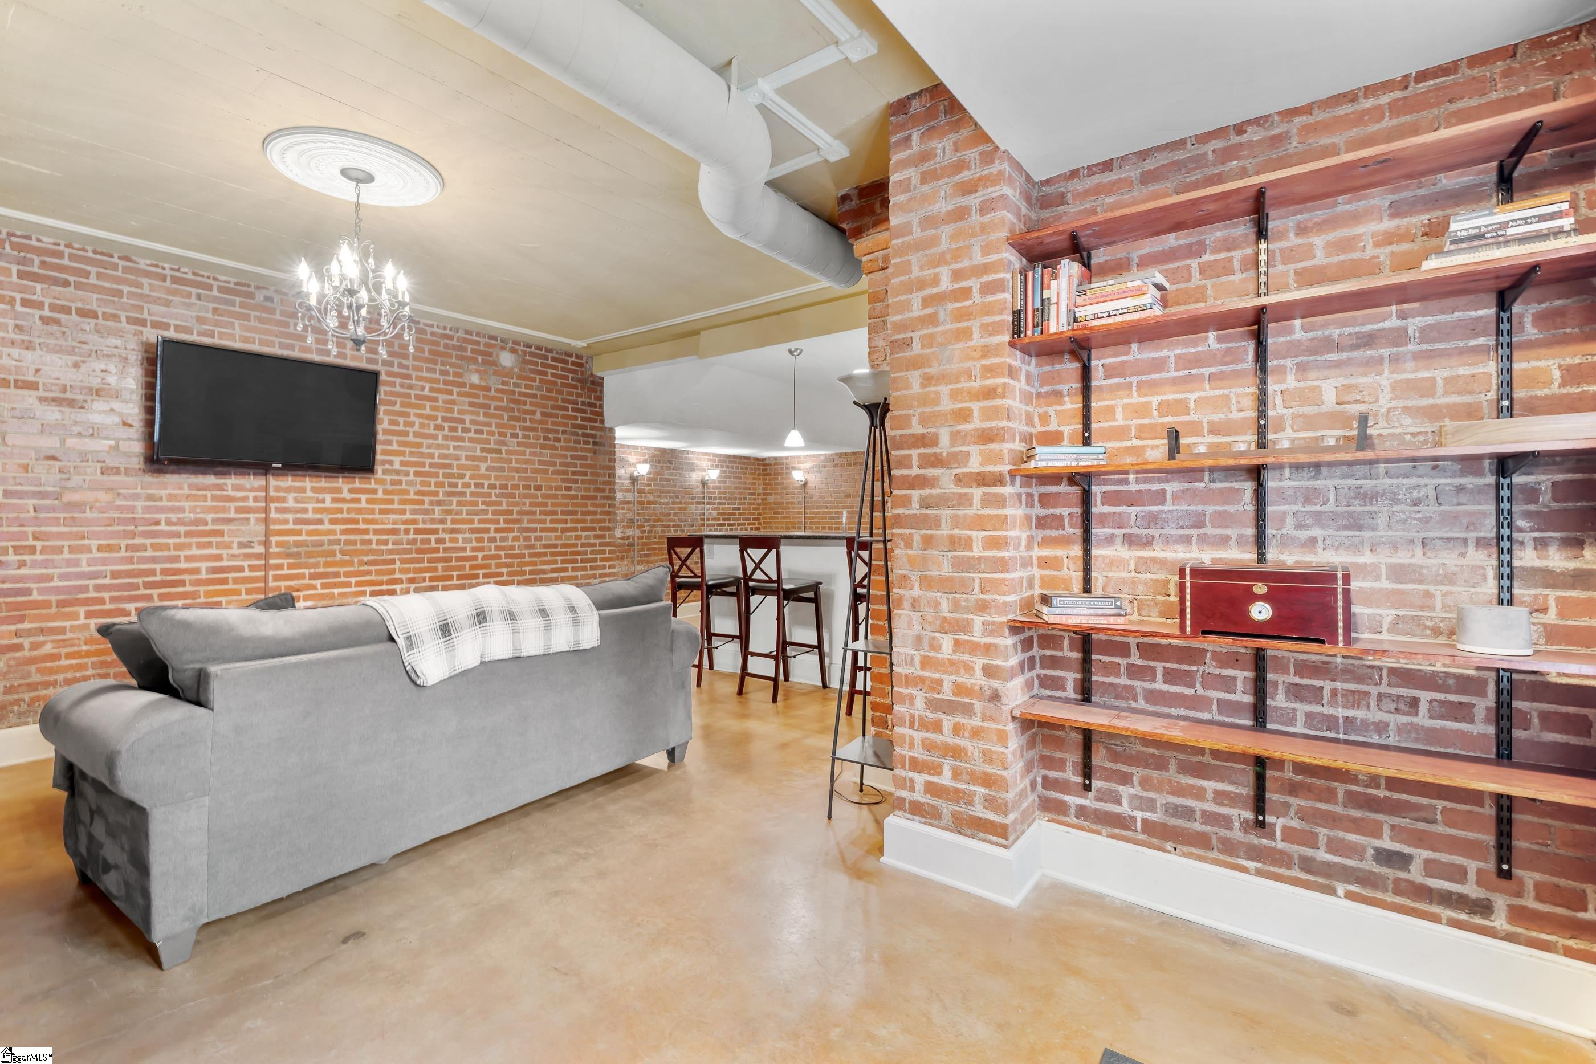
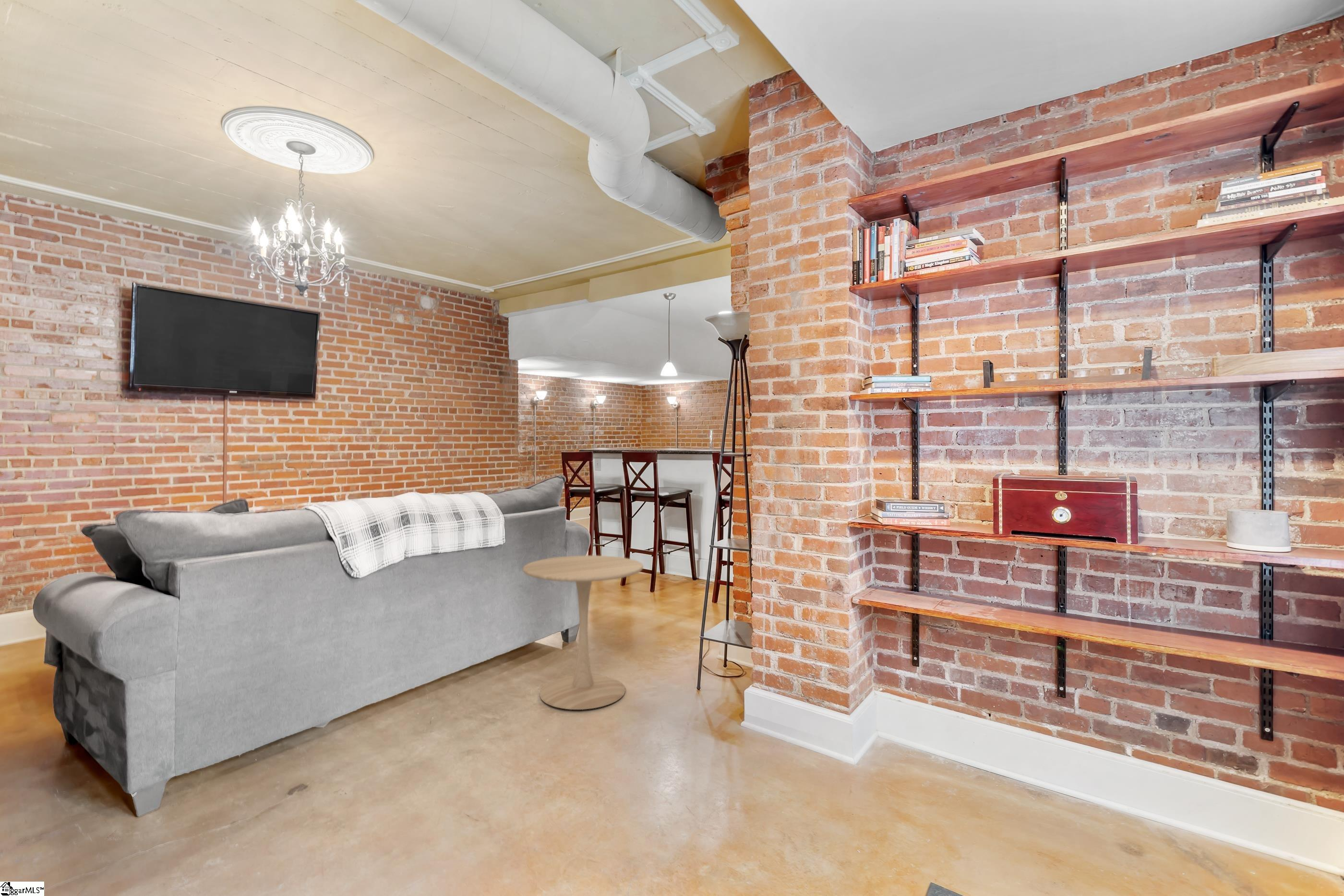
+ side table [522,555,644,710]
